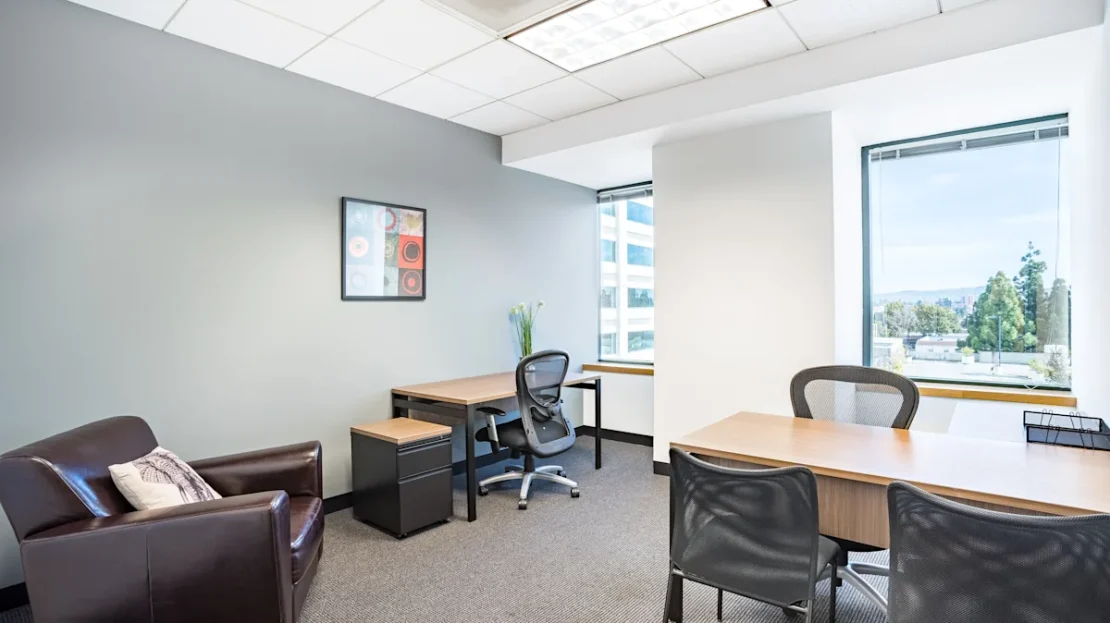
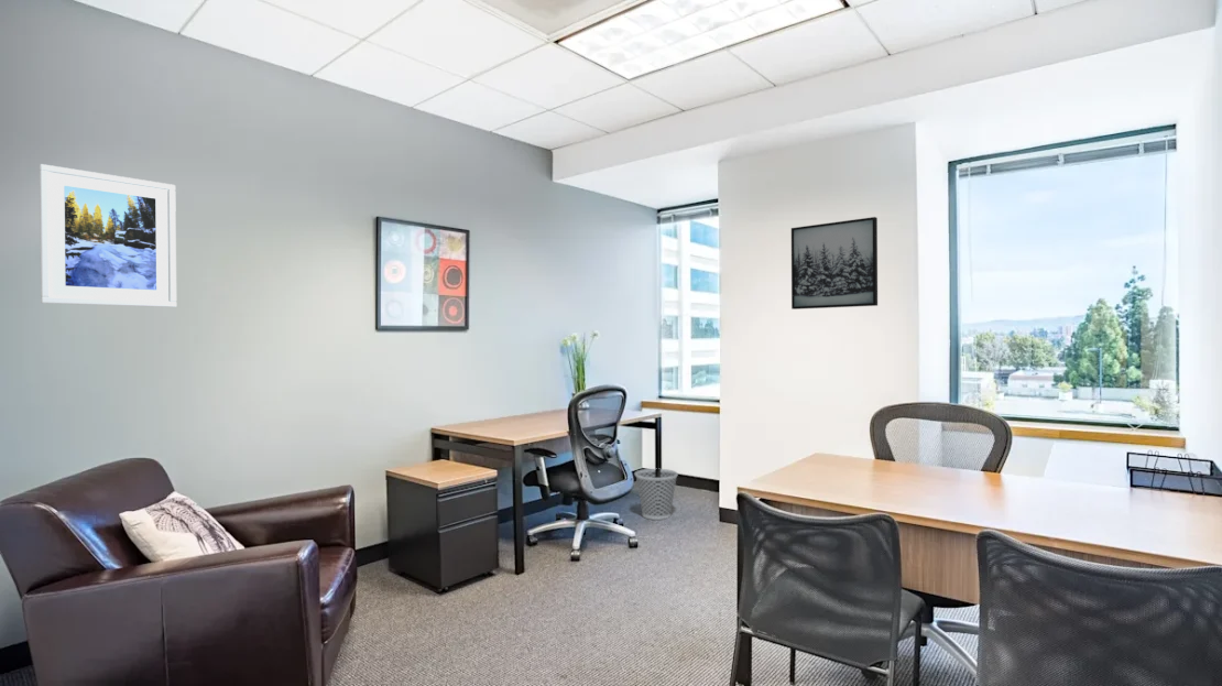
+ wastebasket [634,468,679,521]
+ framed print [39,163,177,308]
+ wall art [790,216,879,311]
